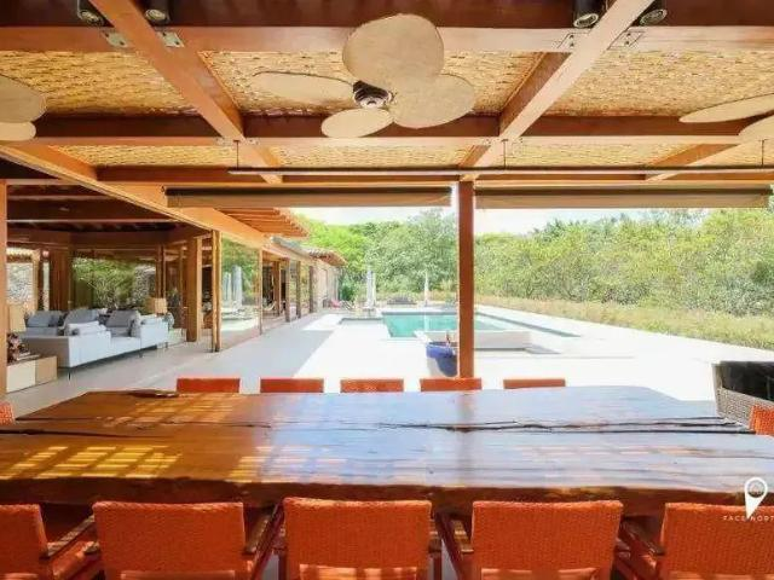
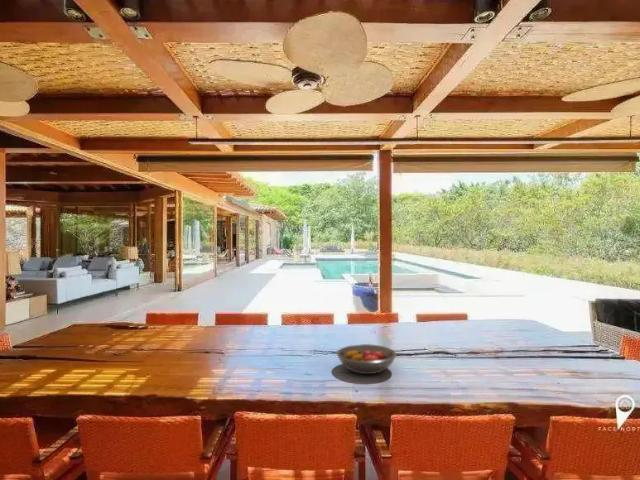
+ fruit bowl [336,343,397,375]
